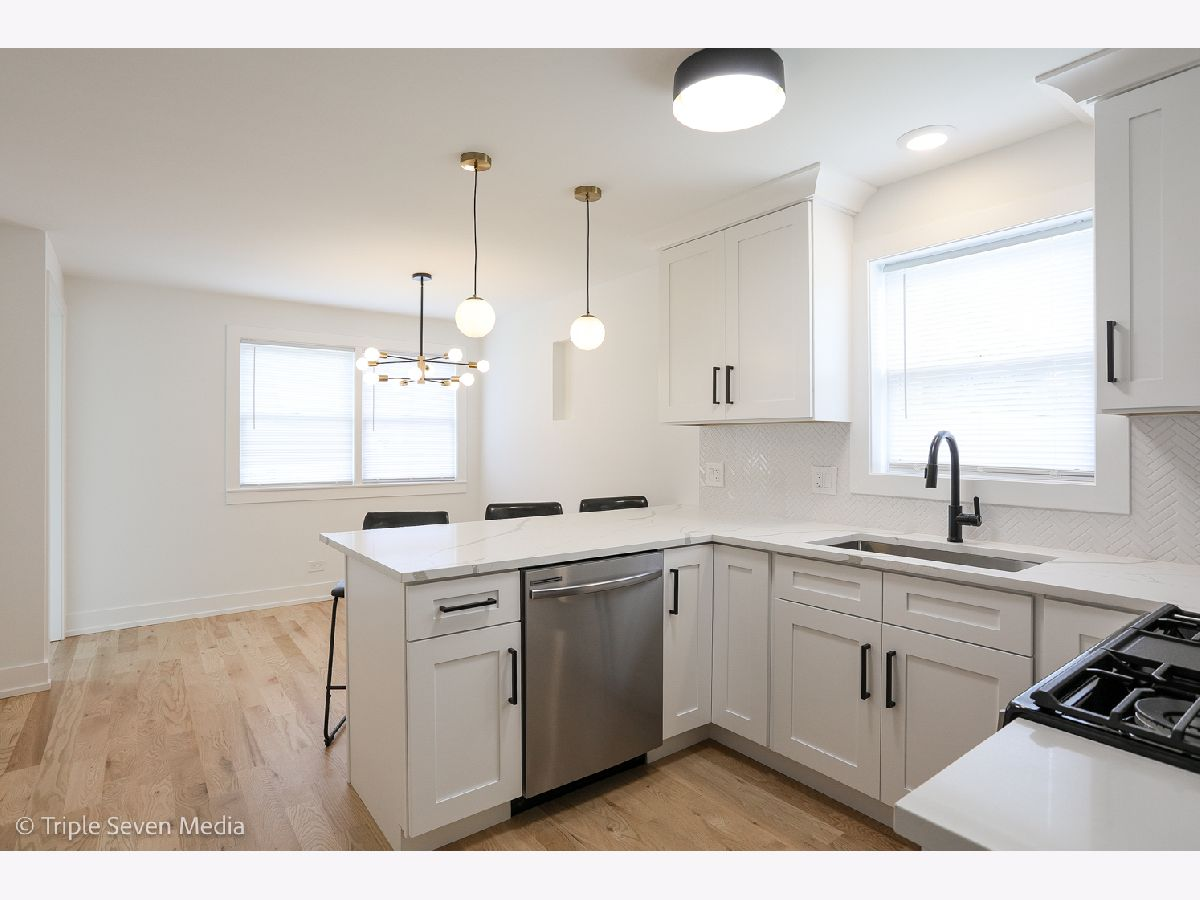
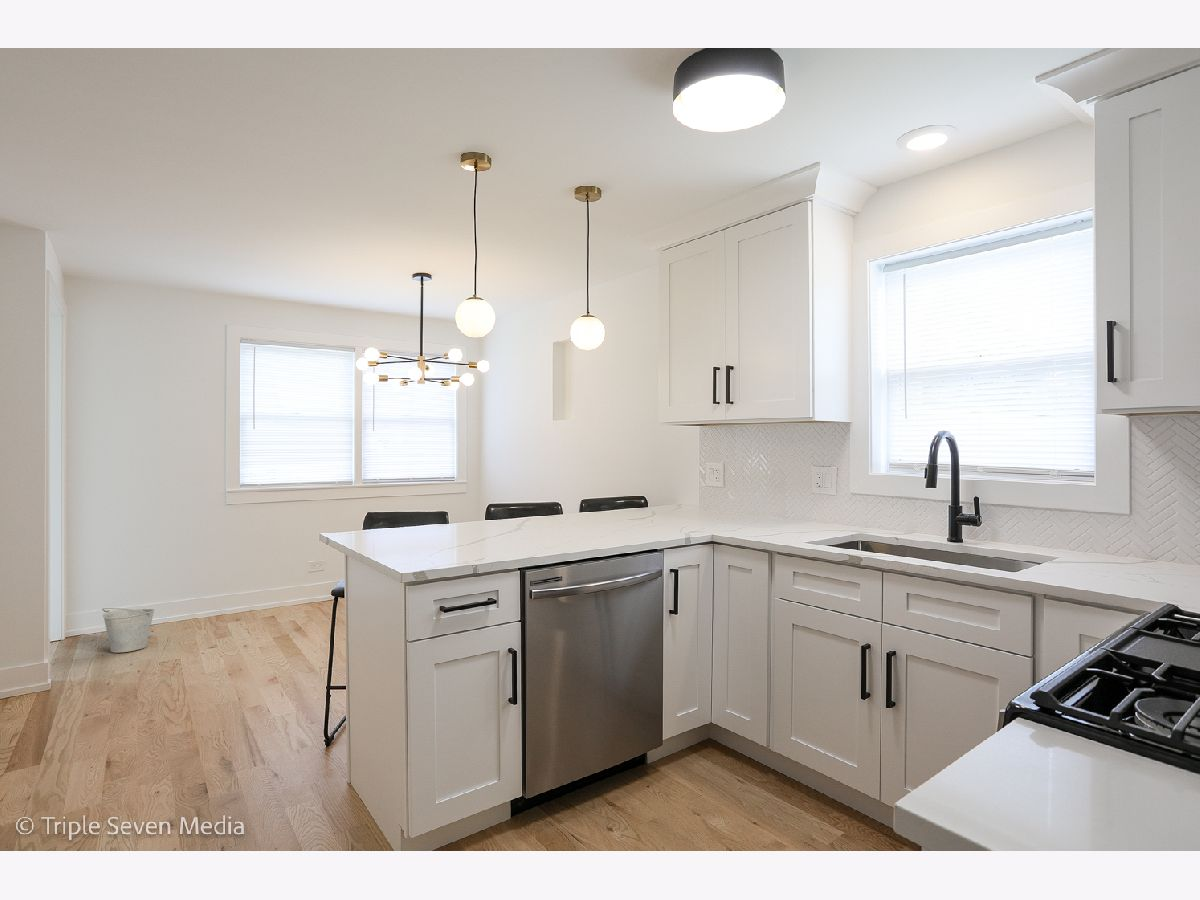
+ bucket [101,607,156,654]
